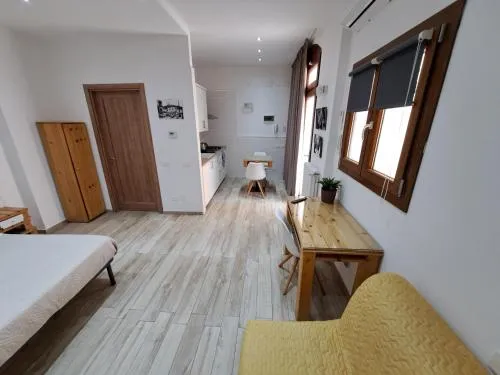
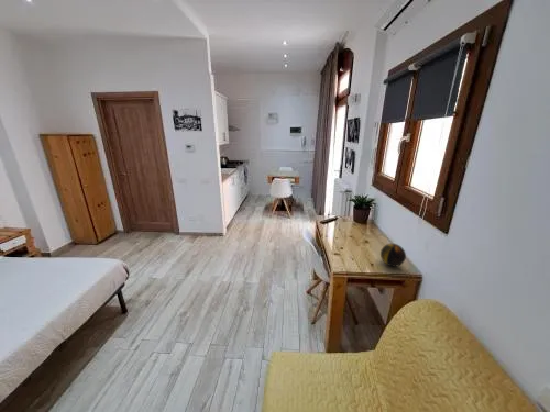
+ decorative orb [380,243,407,268]
